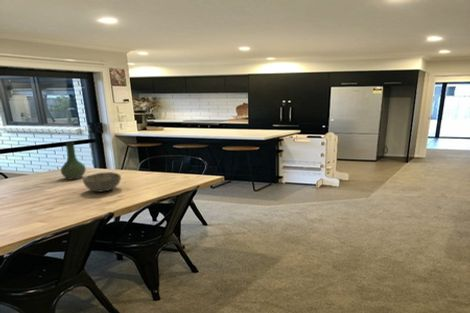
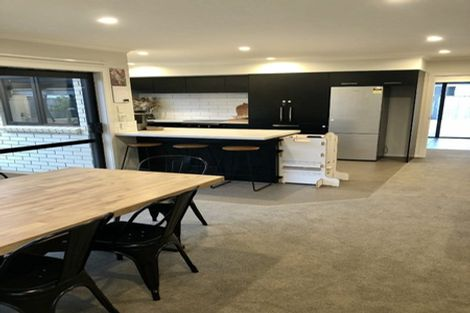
- bowl [82,171,122,193]
- vase [60,141,87,181]
